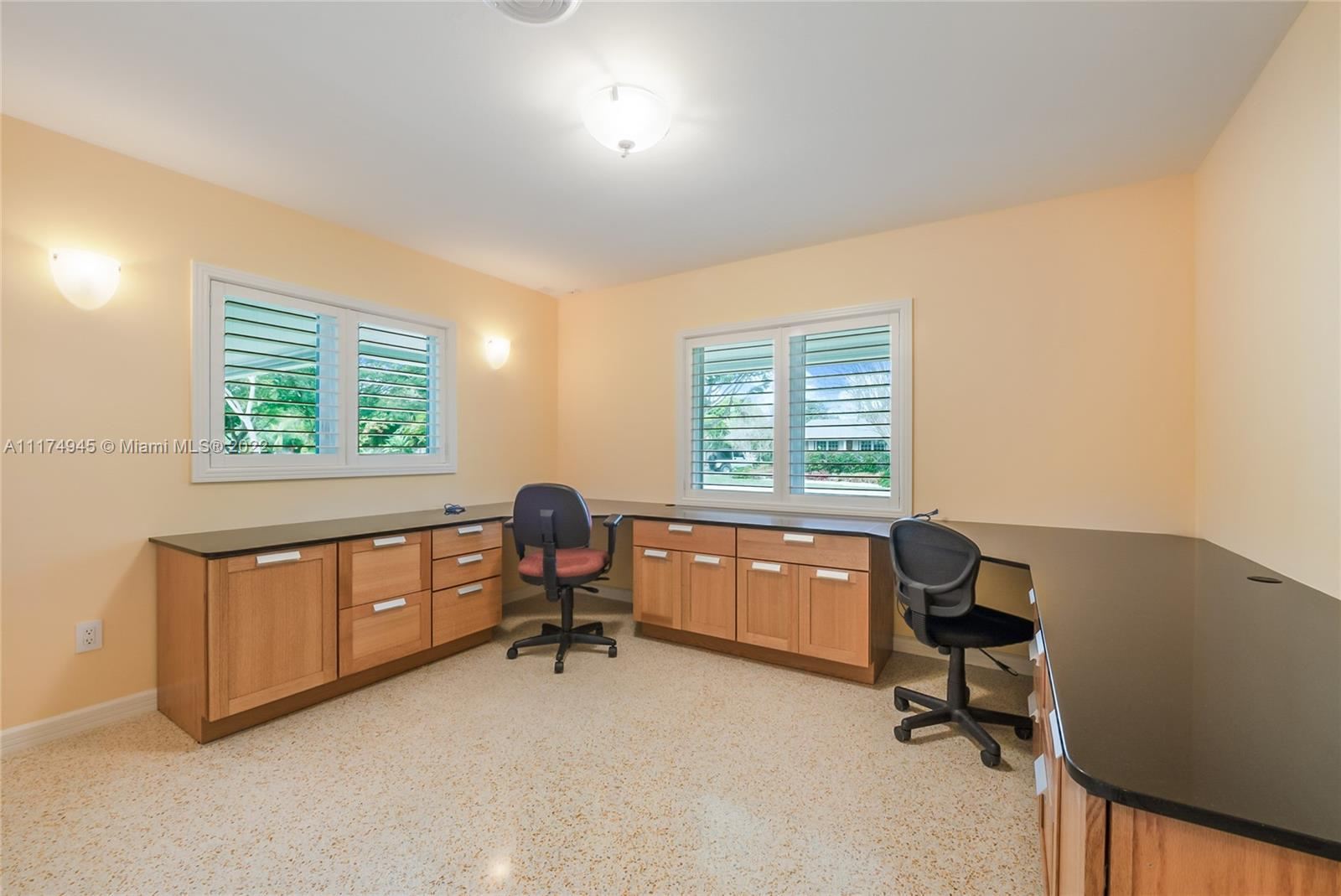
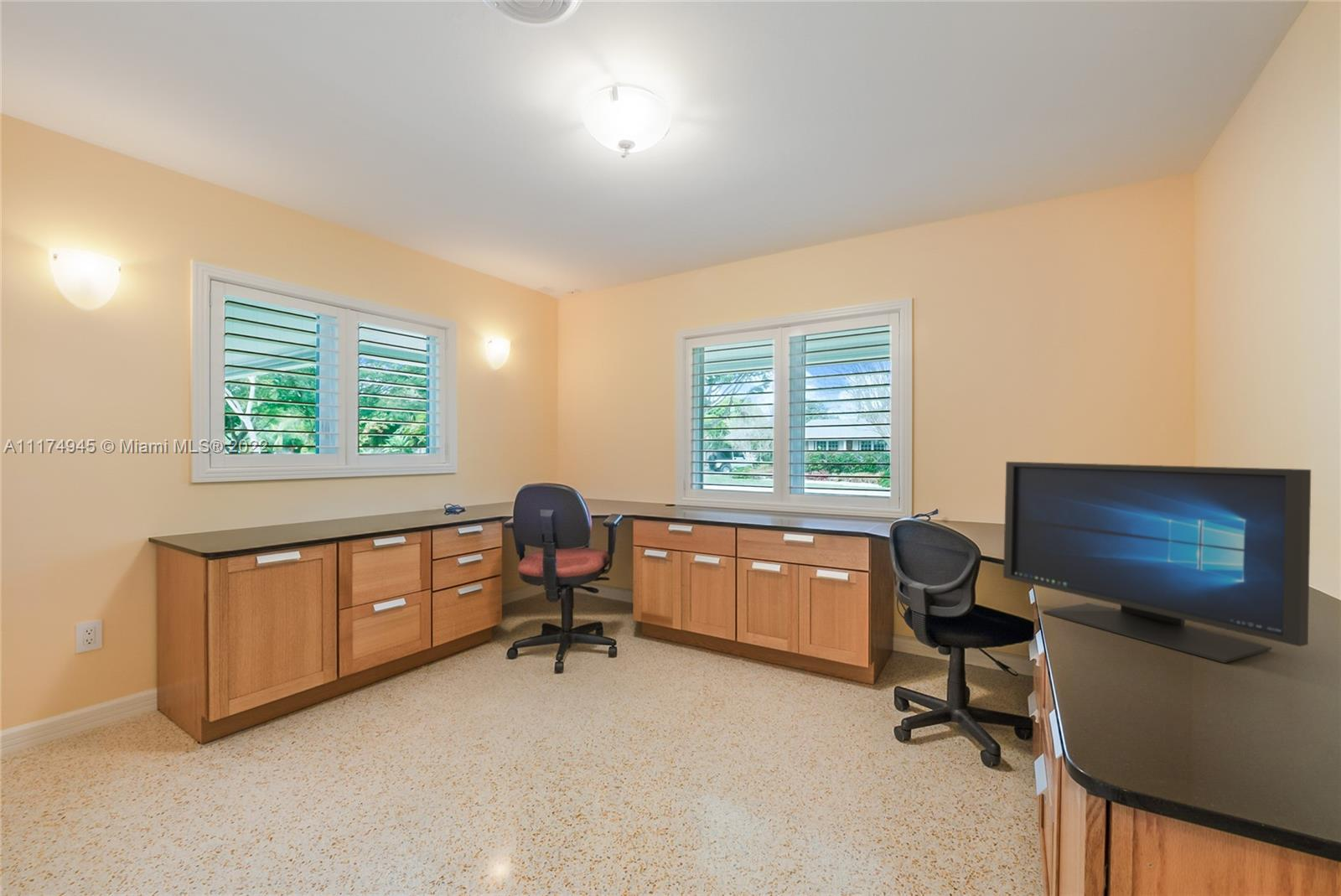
+ monitor [1002,461,1312,664]
